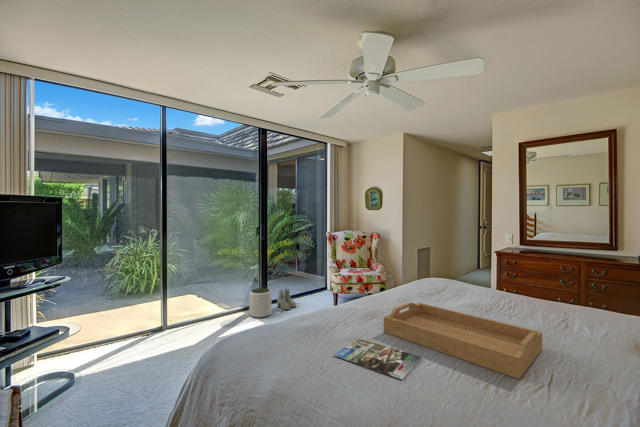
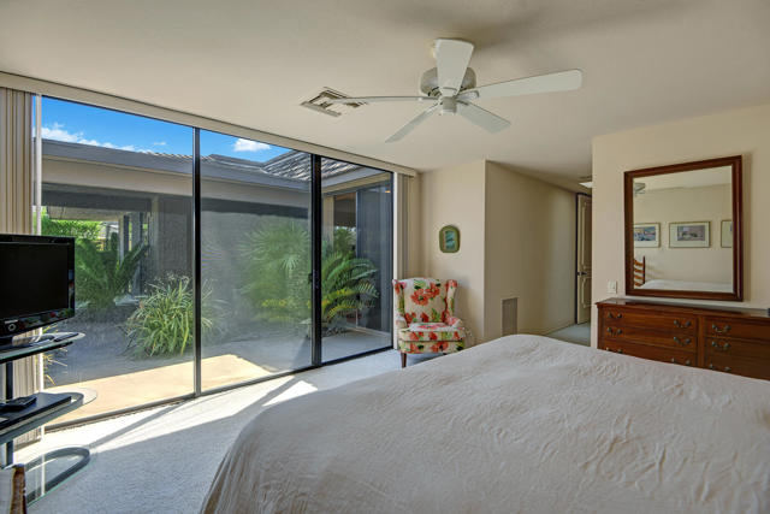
- plant pot [248,287,272,319]
- boots [276,288,297,311]
- serving tray [383,301,543,380]
- magazine [333,338,423,381]
